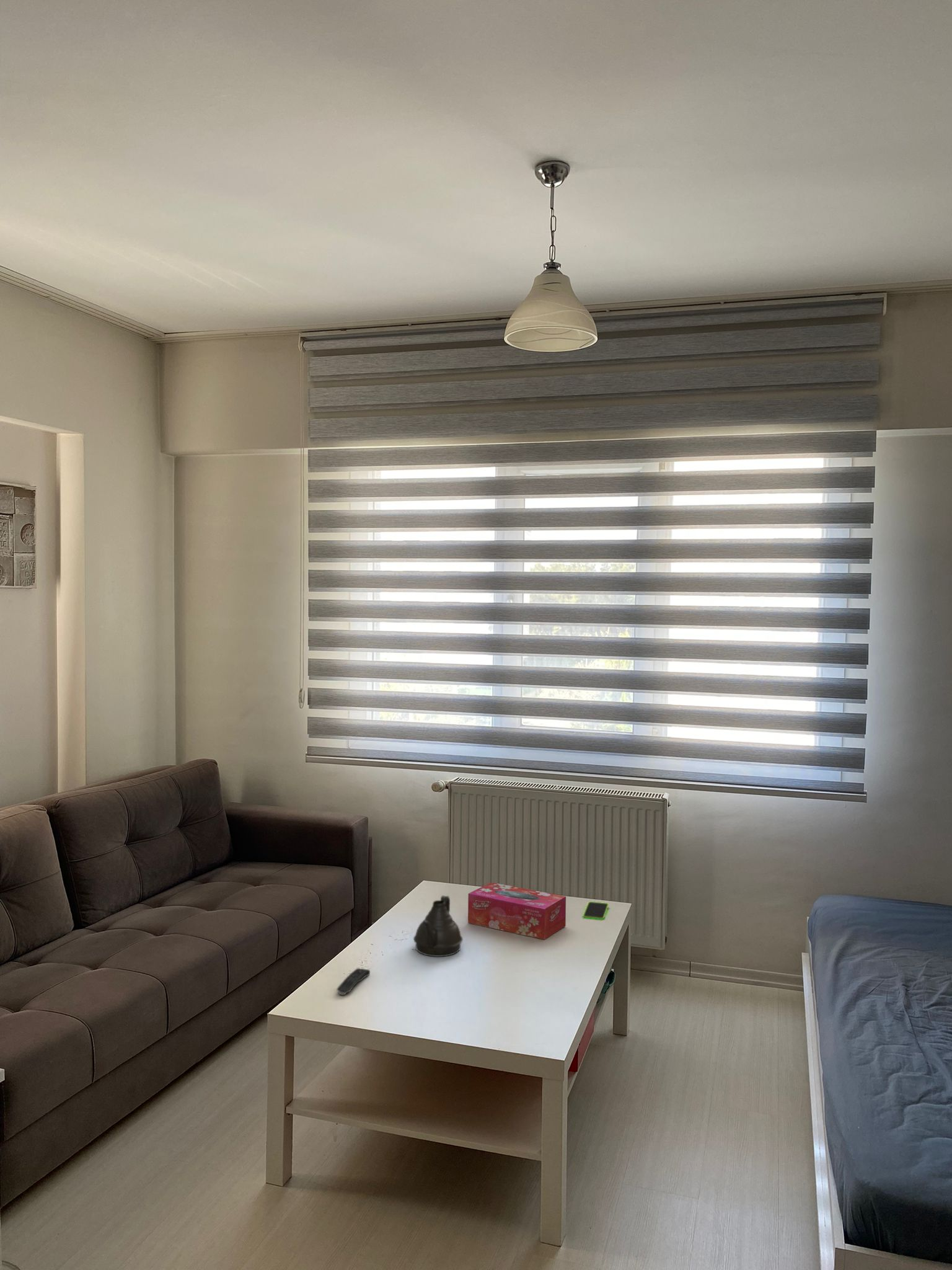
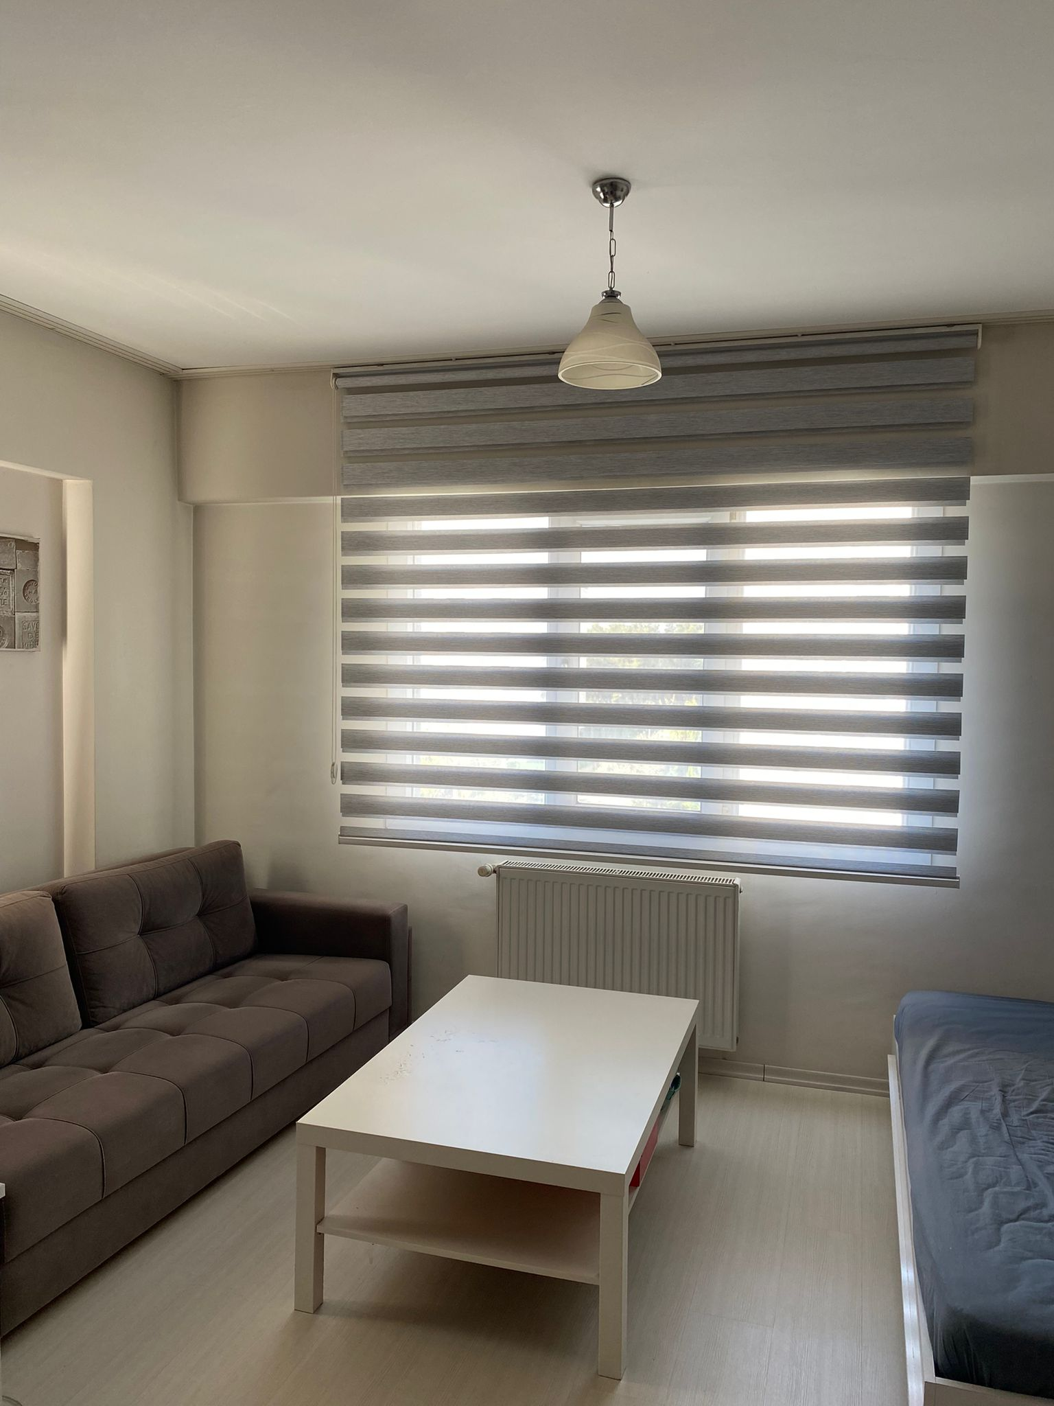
- smartphone [583,901,609,920]
- tissue box [467,882,566,940]
- teapot [413,895,463,957]
- remote control [336,968,371,996]
